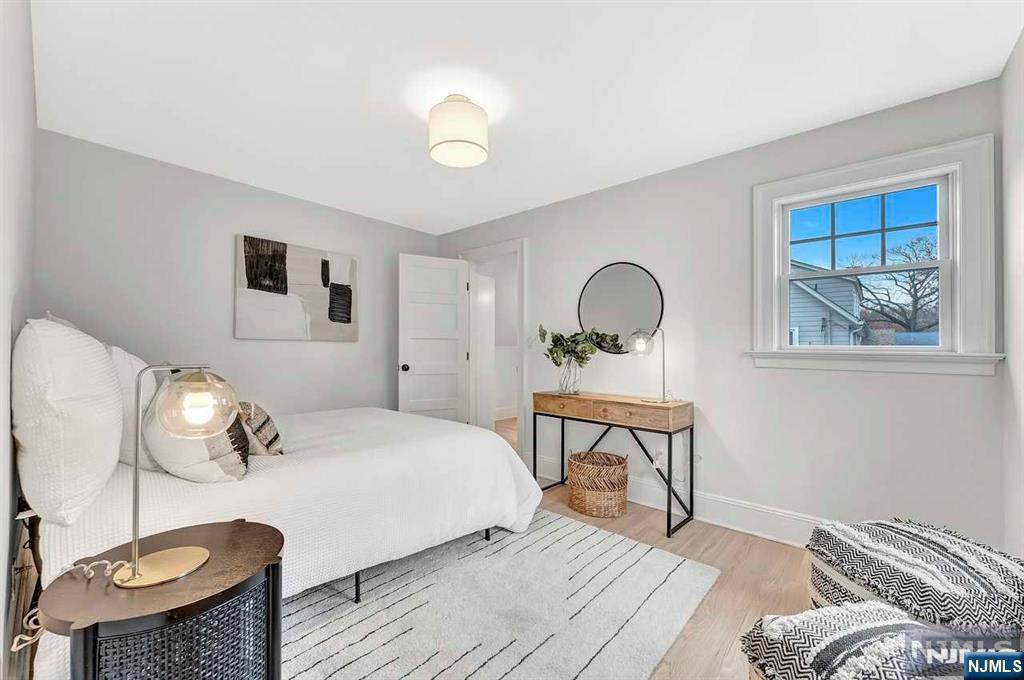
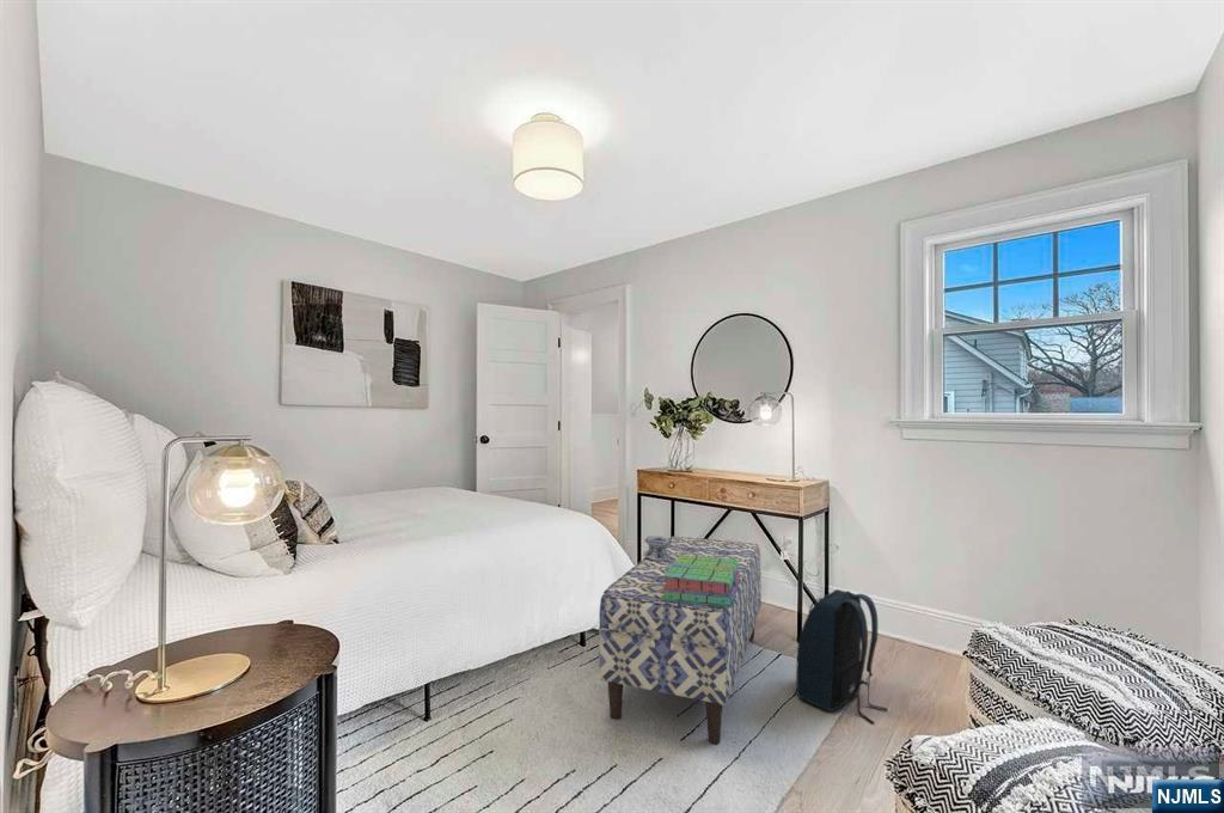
+ stack of books [661,555,740,607]
+ backpack [795,588,888,725]
+ decorative box [642,536,672,561]
+ bench [598,536,763,745]
